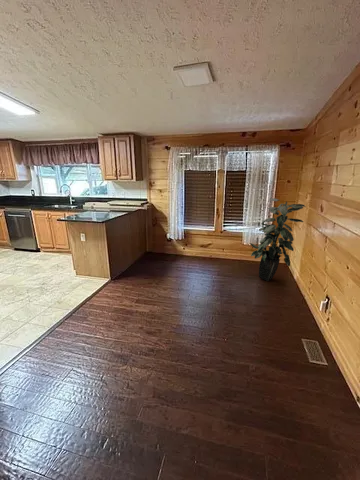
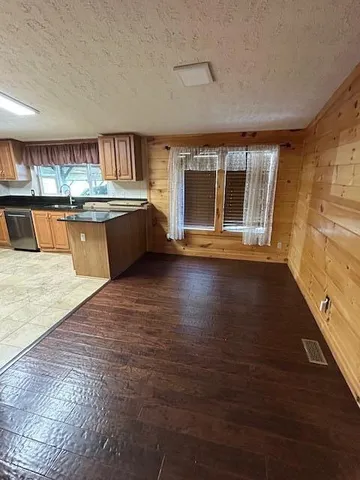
- indoor plant [249,197,307,282]
